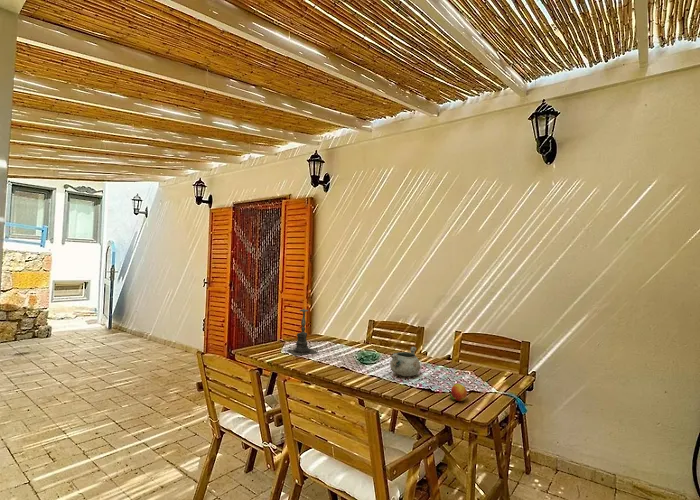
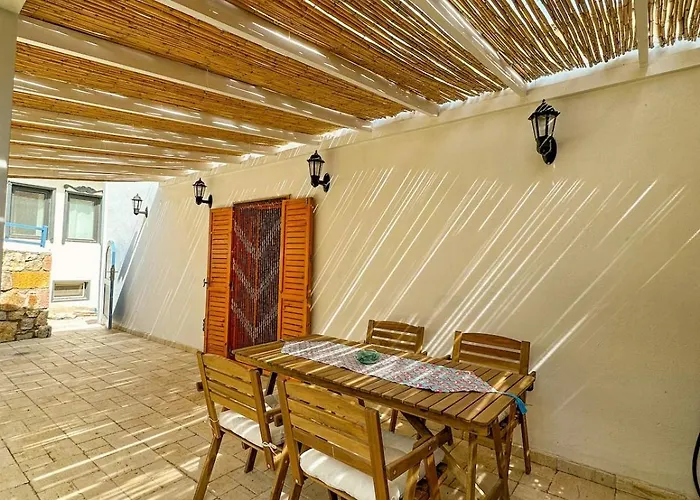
- fruit [448,383,468,402]
- decorative bowl [389,346,421,377]
- candle holder [286,308,318,356]
